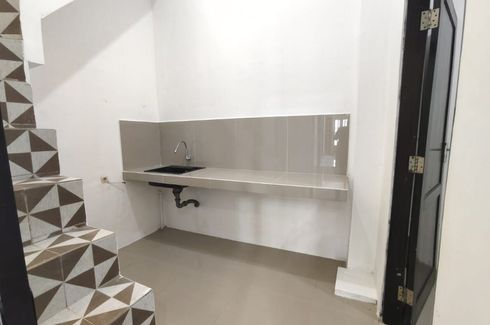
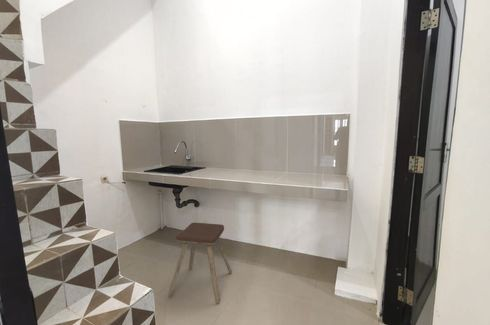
+ music stool [167,222,233,305]
